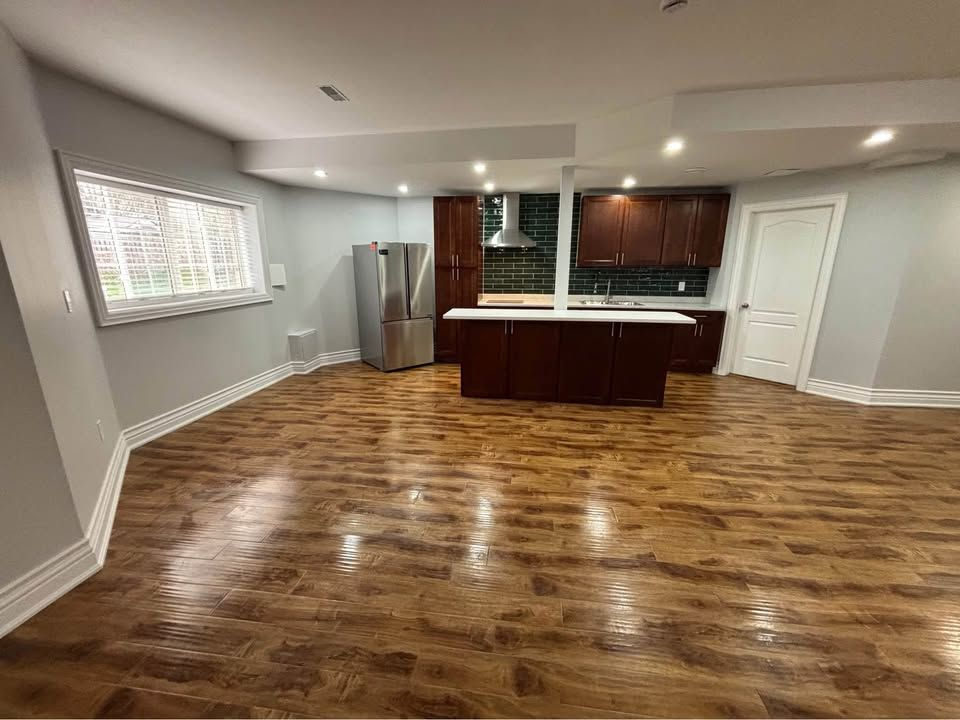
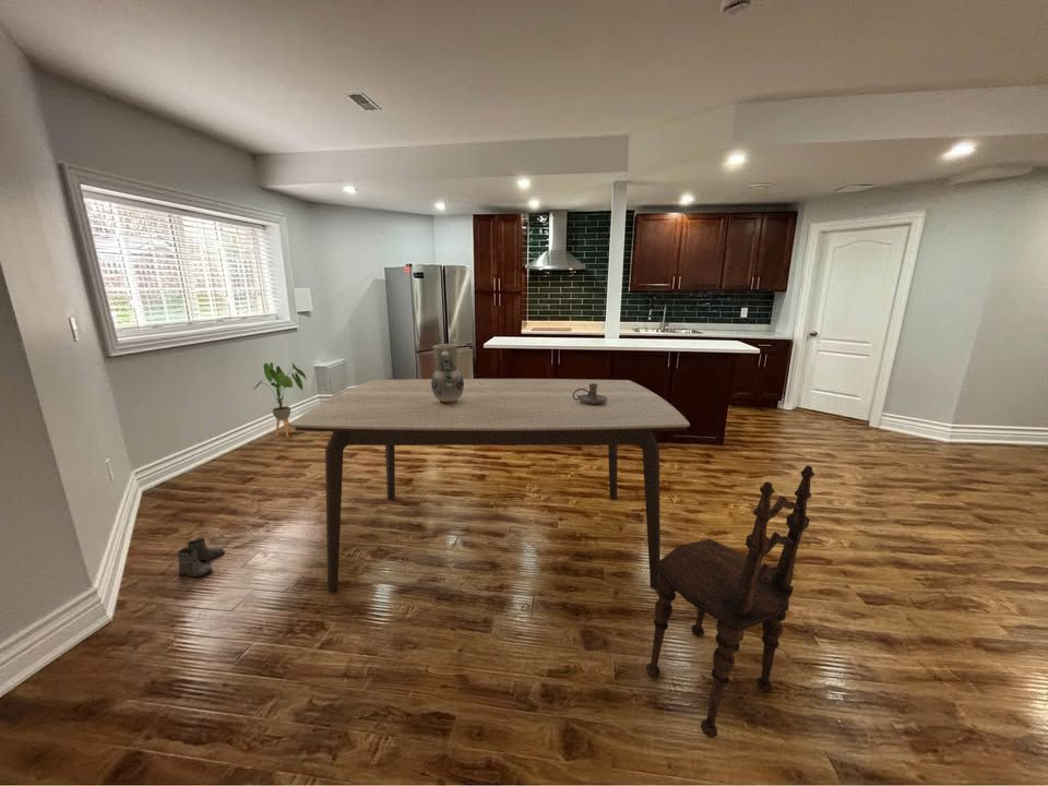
+ house plant [252,361,308,438]
+ candle holder [573,383,607,404]
+ boots [177,536,226,584]
+ dining chair [645,464,815,739]
+ dining table [289,378,691,593]
+ vase [431,343,464,404]
